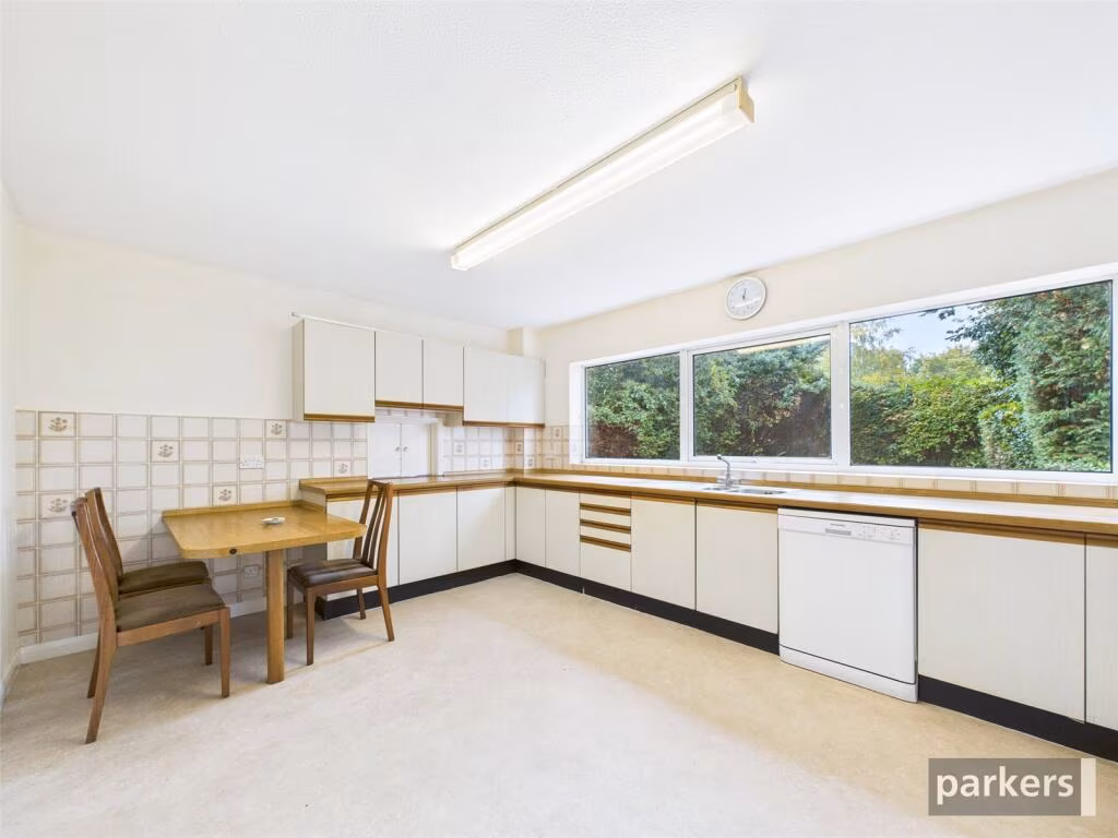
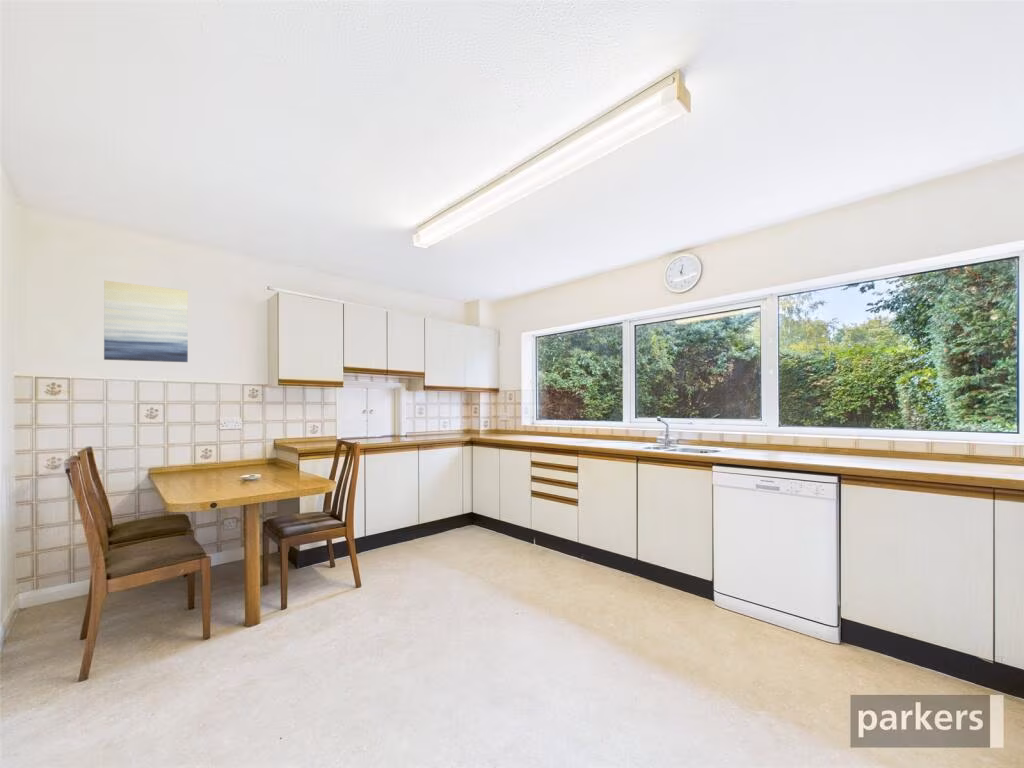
+ wall art [103,279,189,363]
